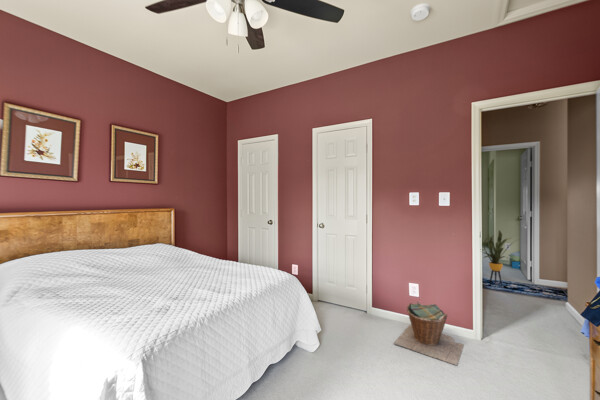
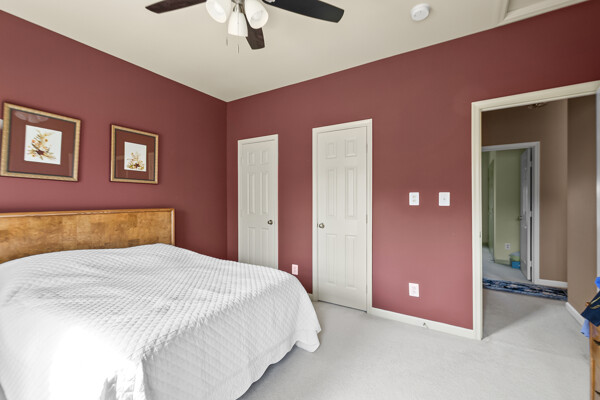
- house plant [481,229,520,285]
- laundry basket [393,301,465,366]
